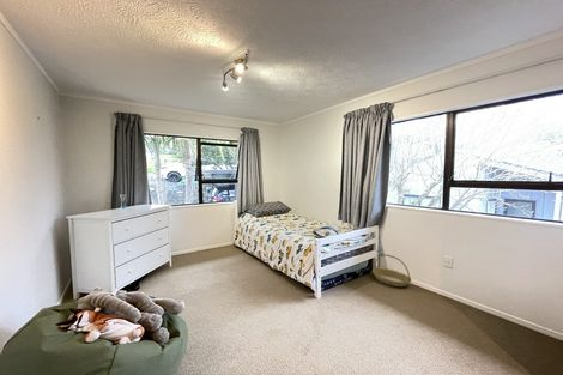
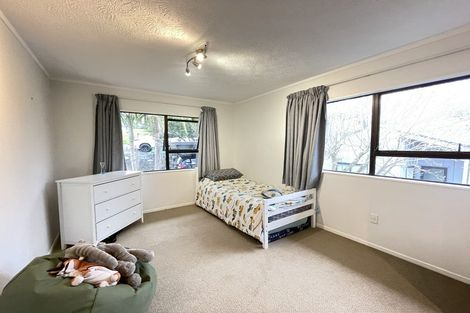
- basket [371,253,412,288]
